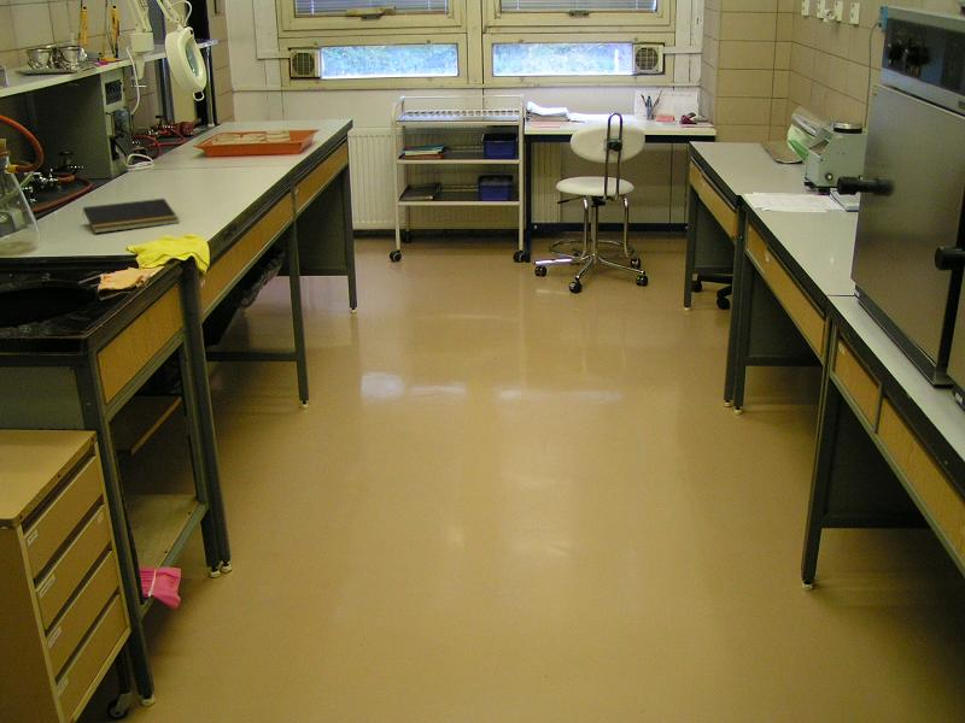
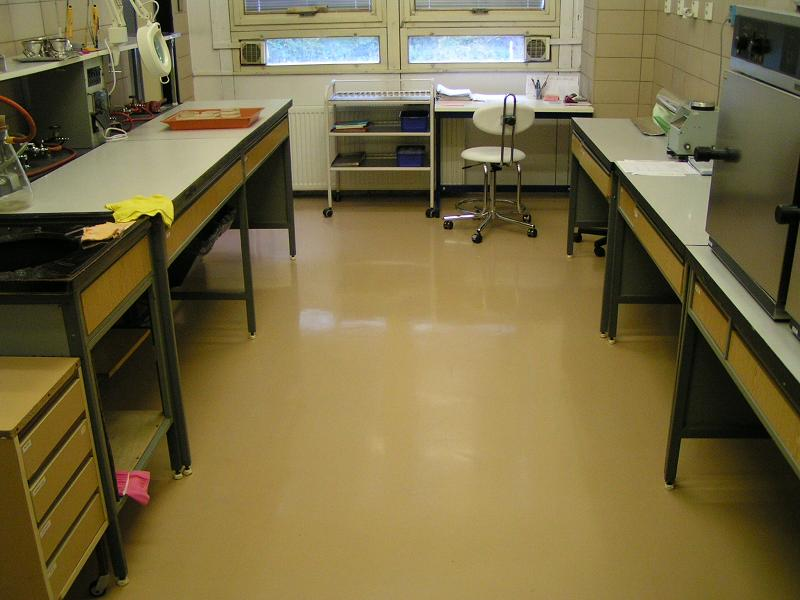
- notepad [82,198,180,235]
